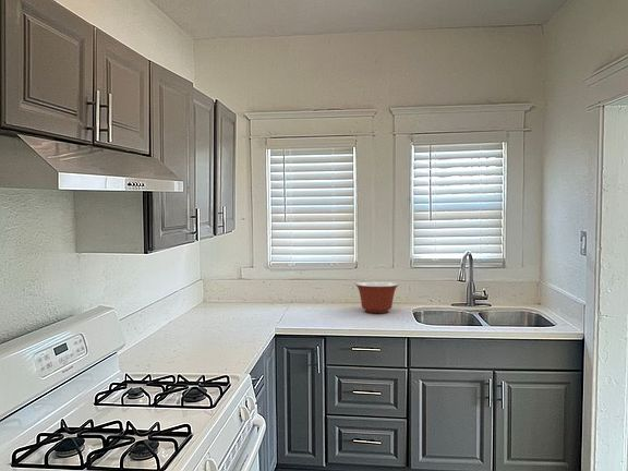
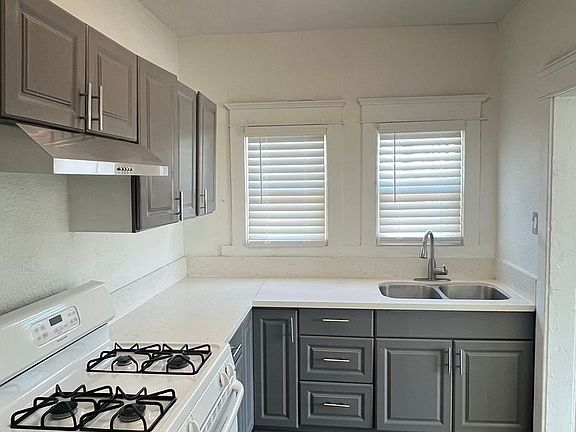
- mixing bowl [354,280,399,314]
